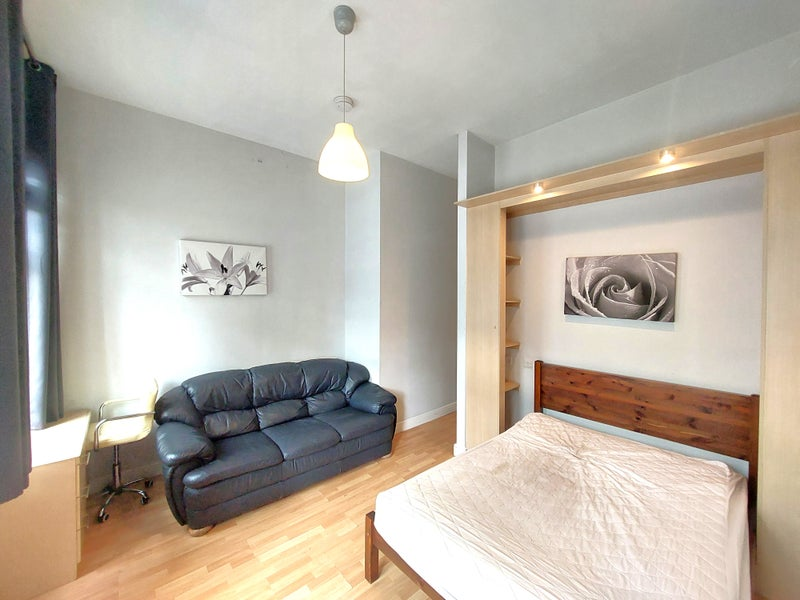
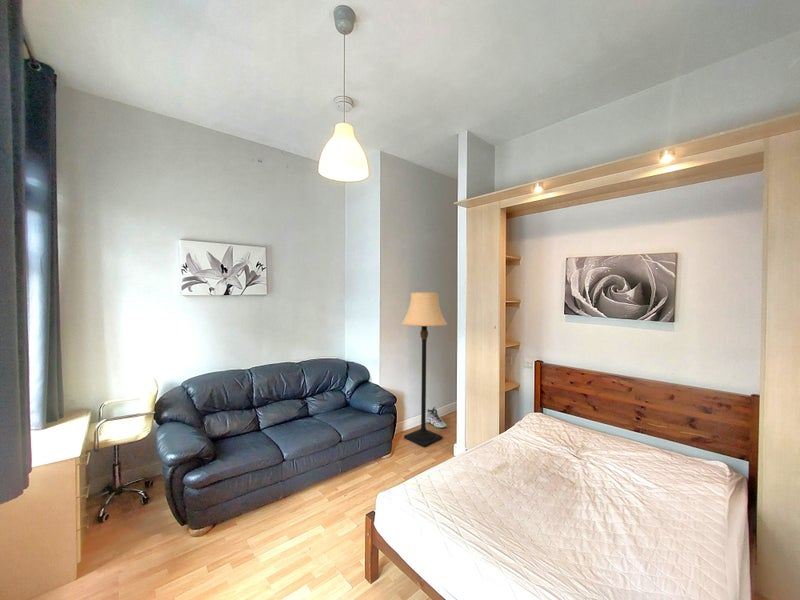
+ sneaker [426,406,447,429]
+ lamp [400,292,449,448]
